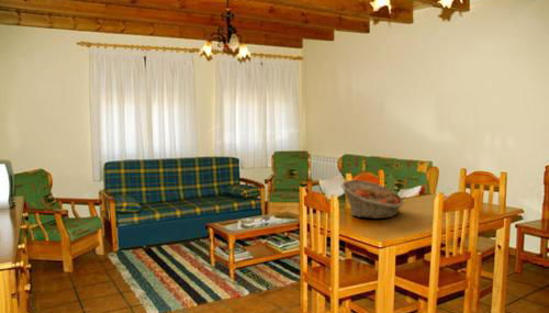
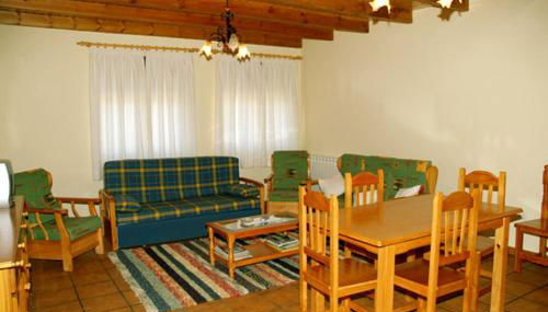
- fruit basket [339,179,405,220]
